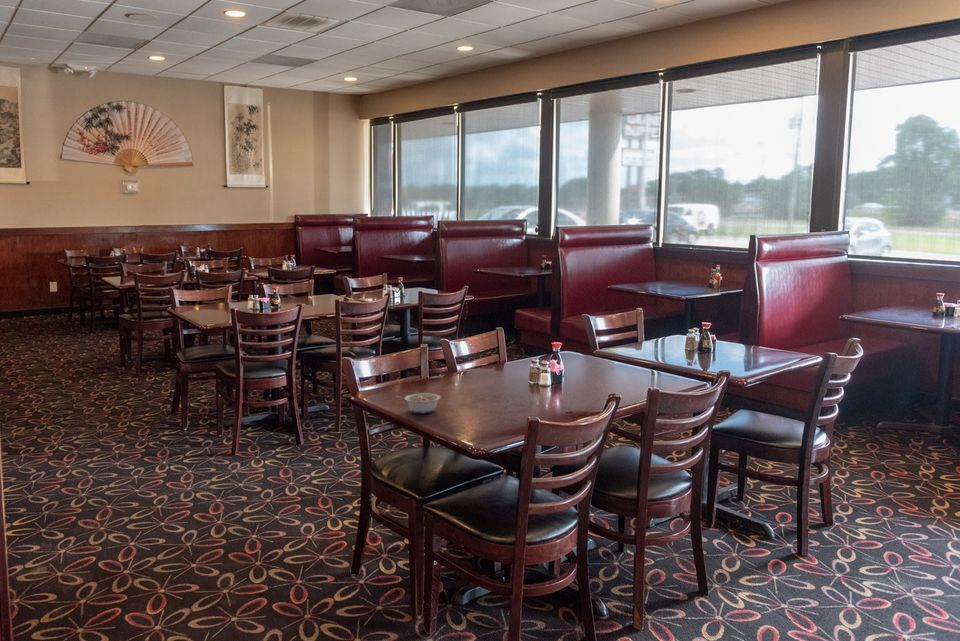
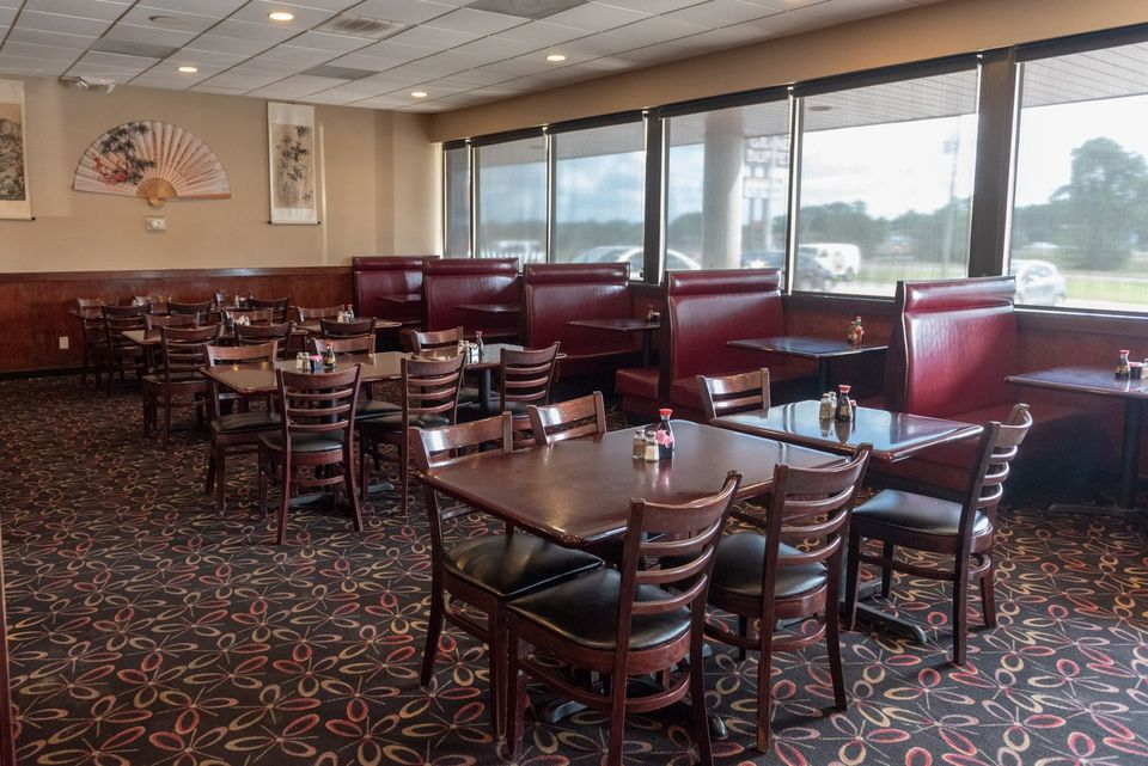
- legume [396,392,441,414]
